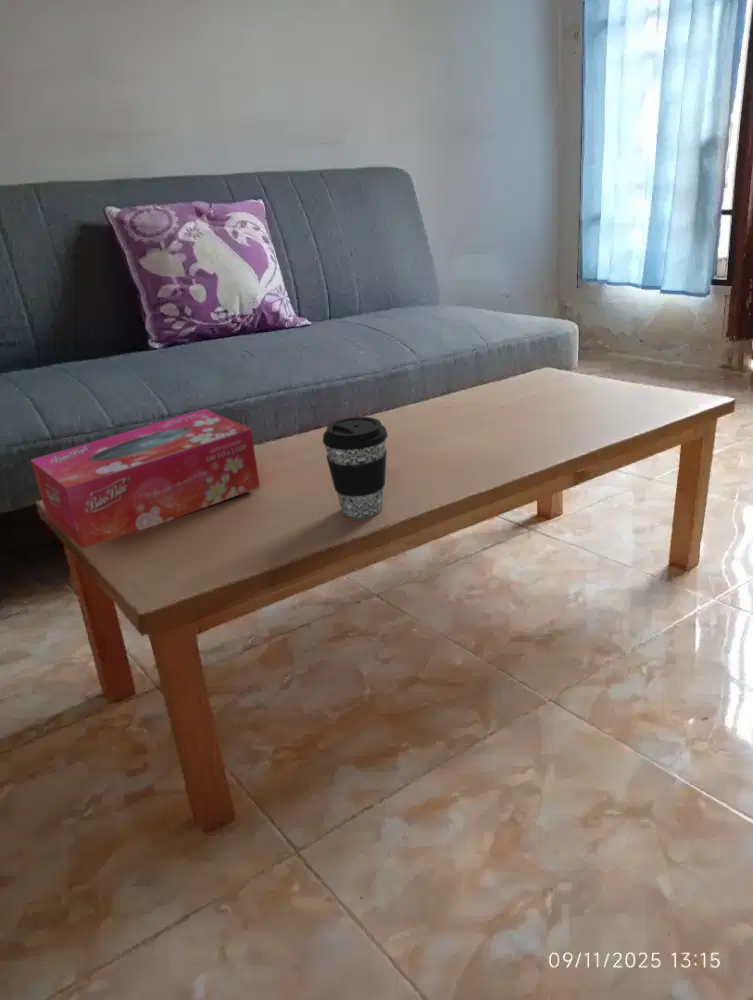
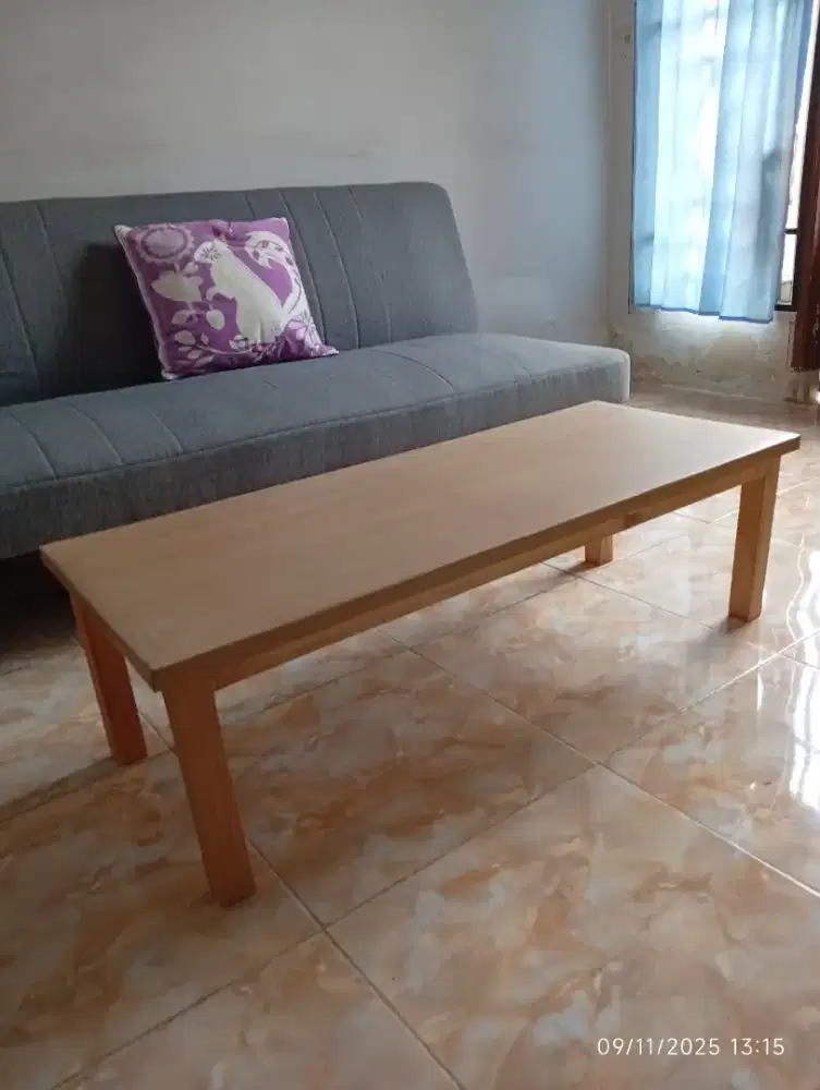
- tissue box [30,408,261,550]
- coffee cup [322,416,389,519]
